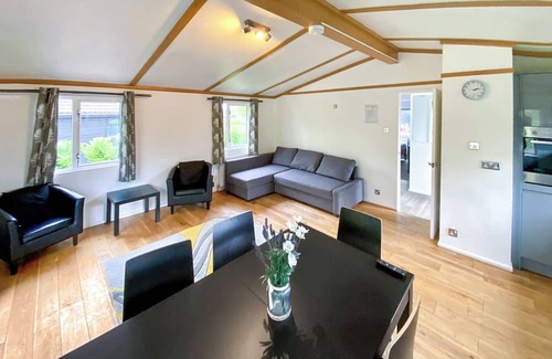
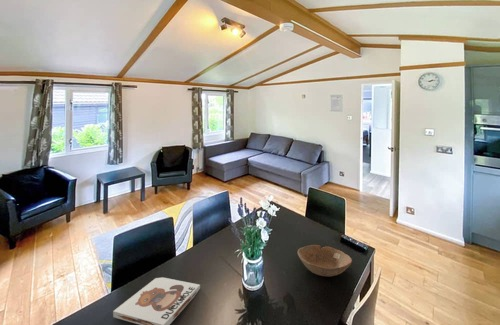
+ bowl [297,244,353,277]
+ board game [112,276,201,325]
